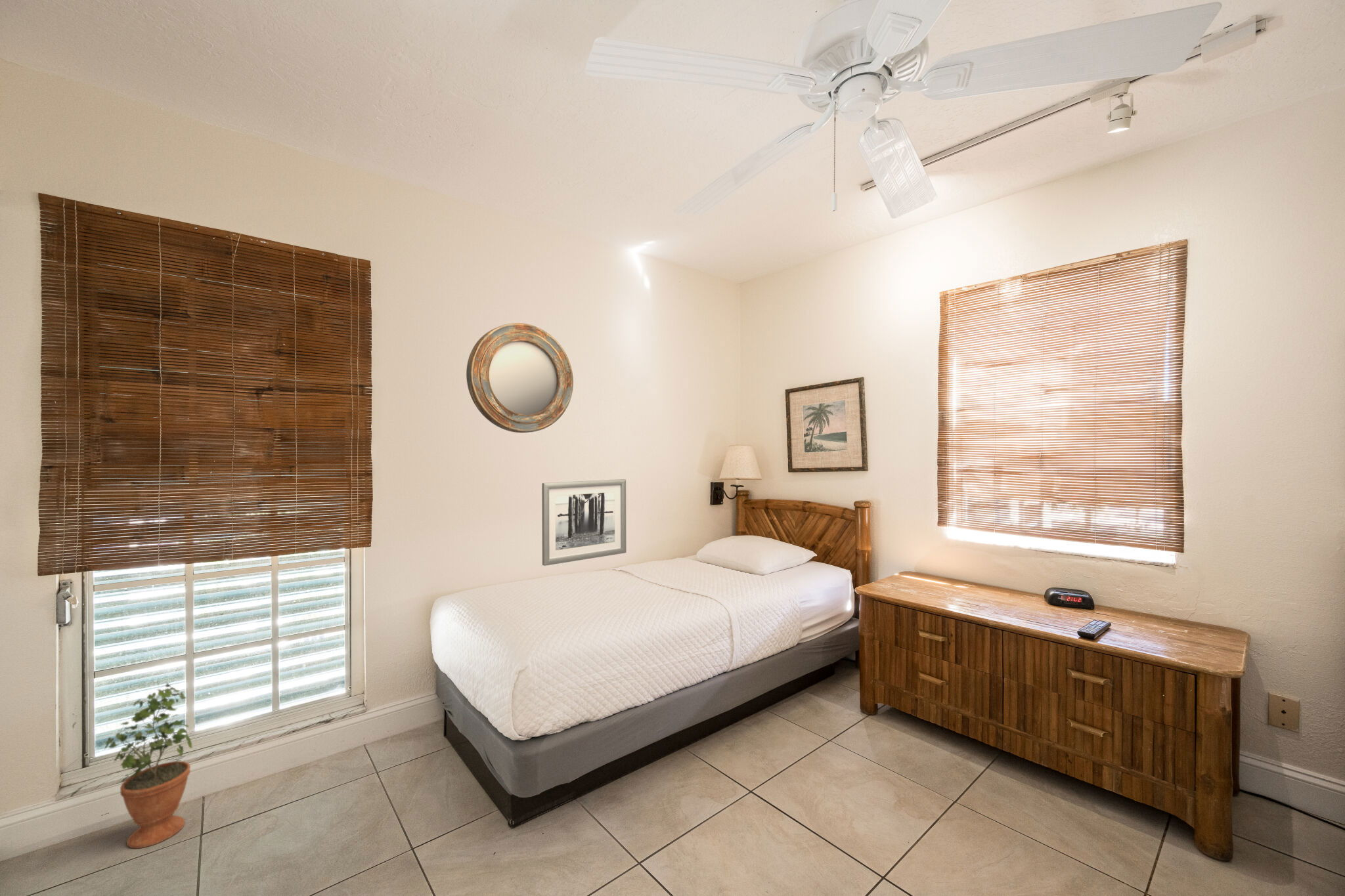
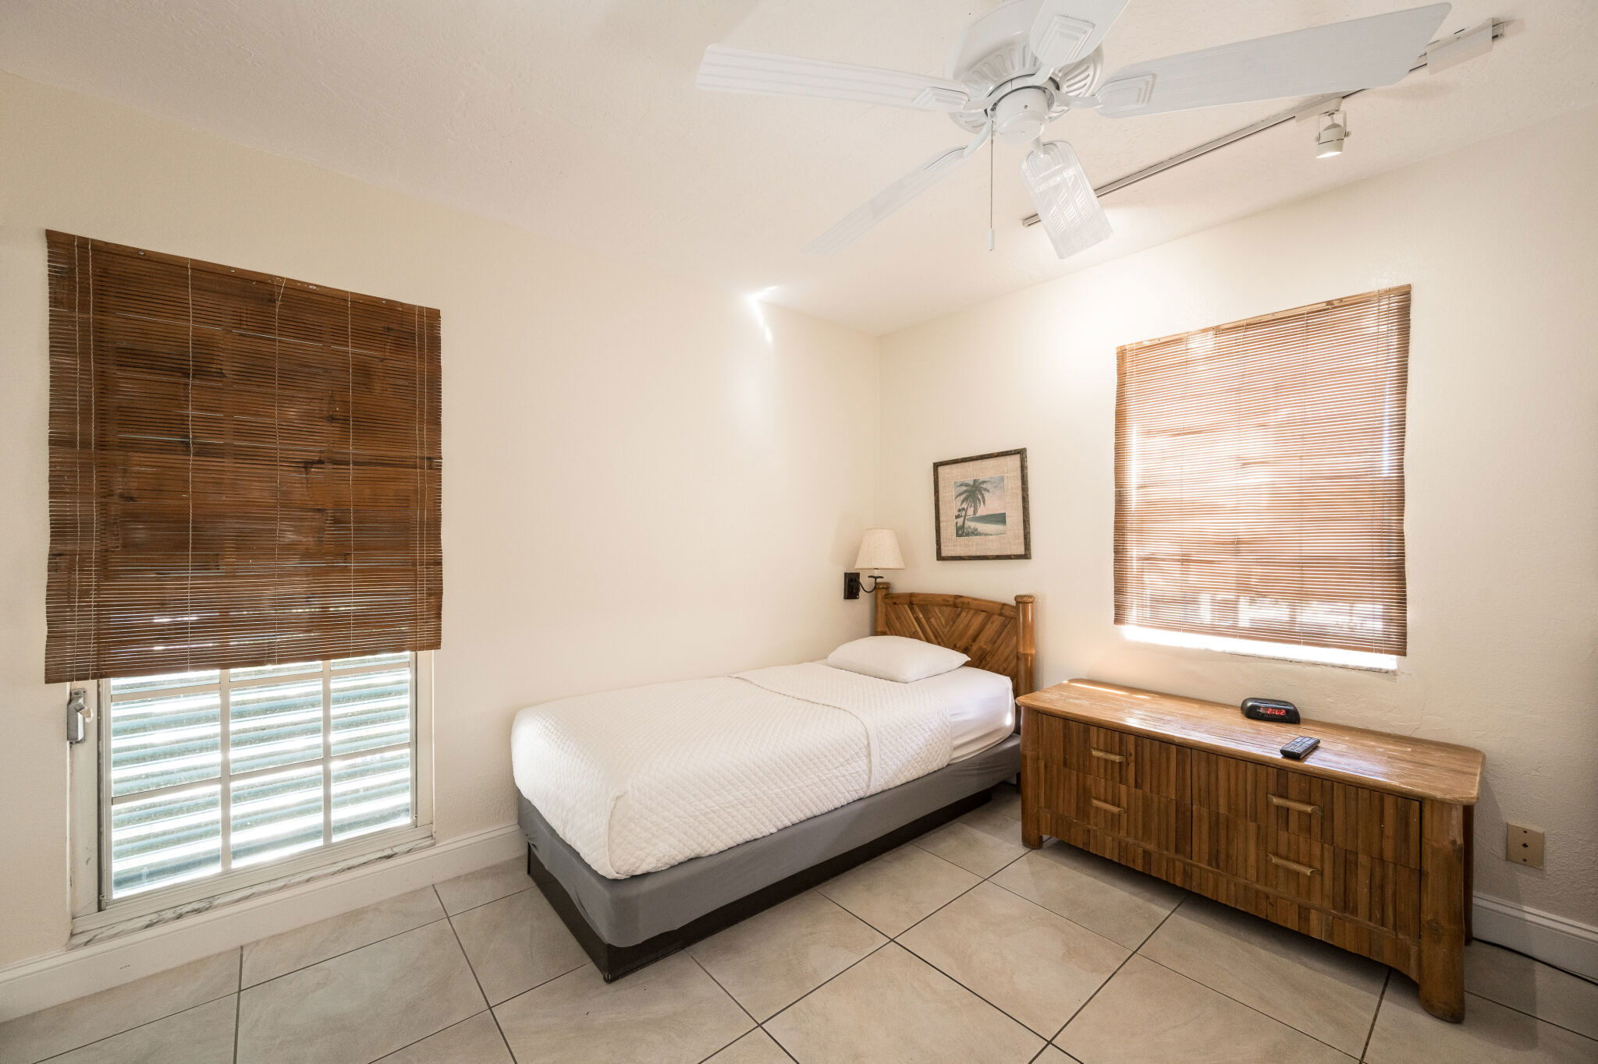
- wall art [541,479,627,566]
- home mirror [466,322,574,433]
- potted plant [103,681,193,849]
